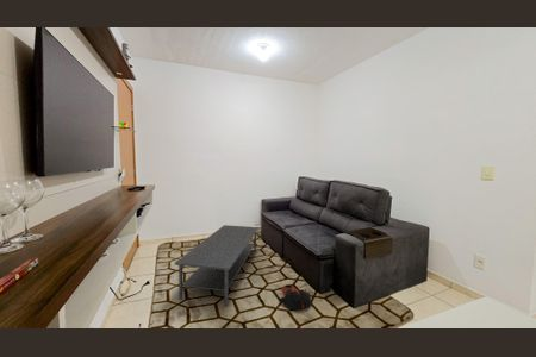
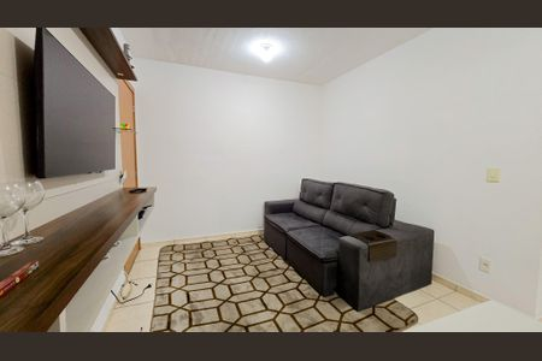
- bag [278,283,312,311]
- coffee table [174,224,260,307]
